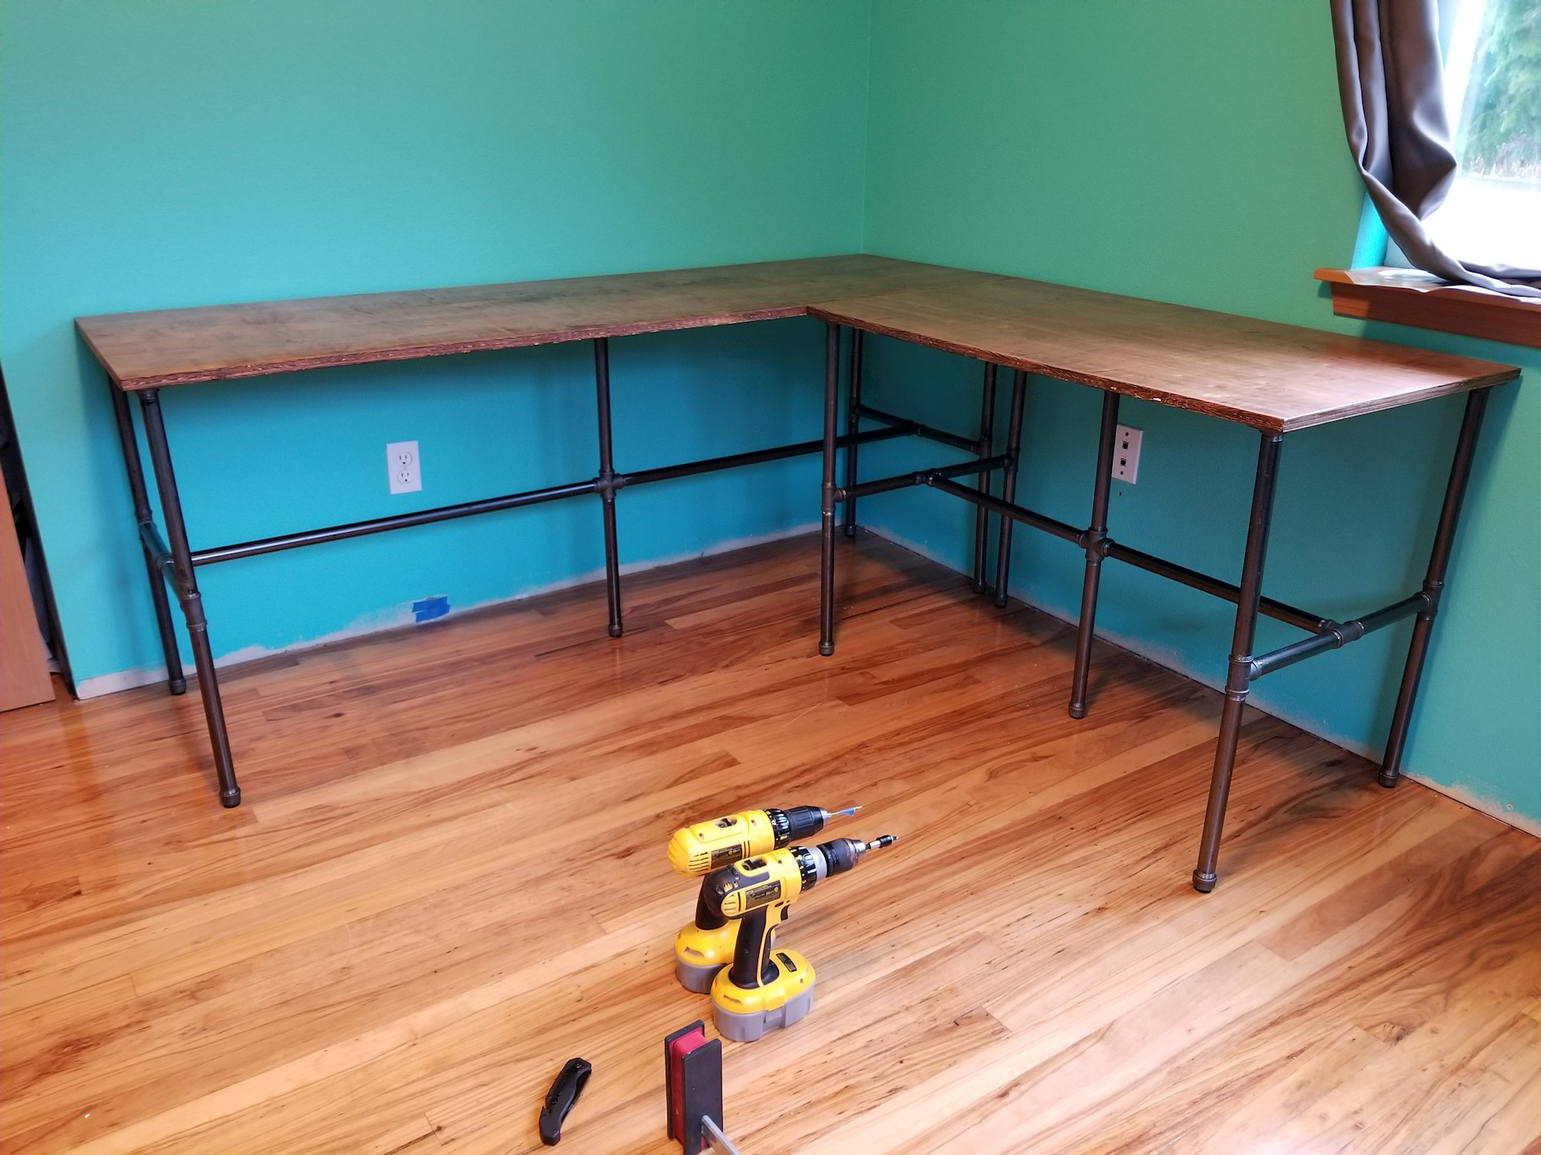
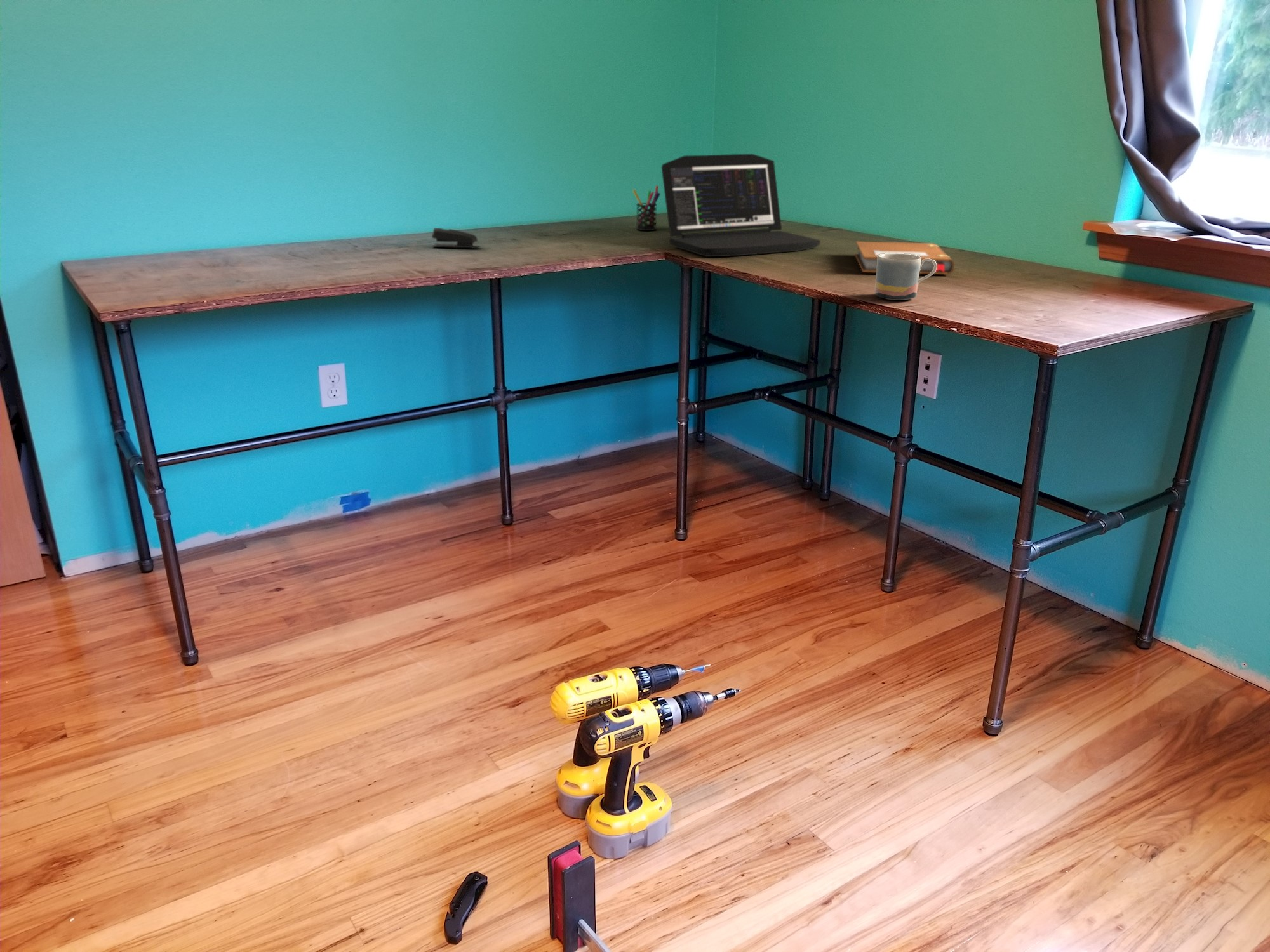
+ mug [874,253,937,300]
+ pen holder [632,185,661,231]
+ notebook [854,241,955,275]
+ laptop [661,153,821,257]
+ stapler [431,227,481,249]
